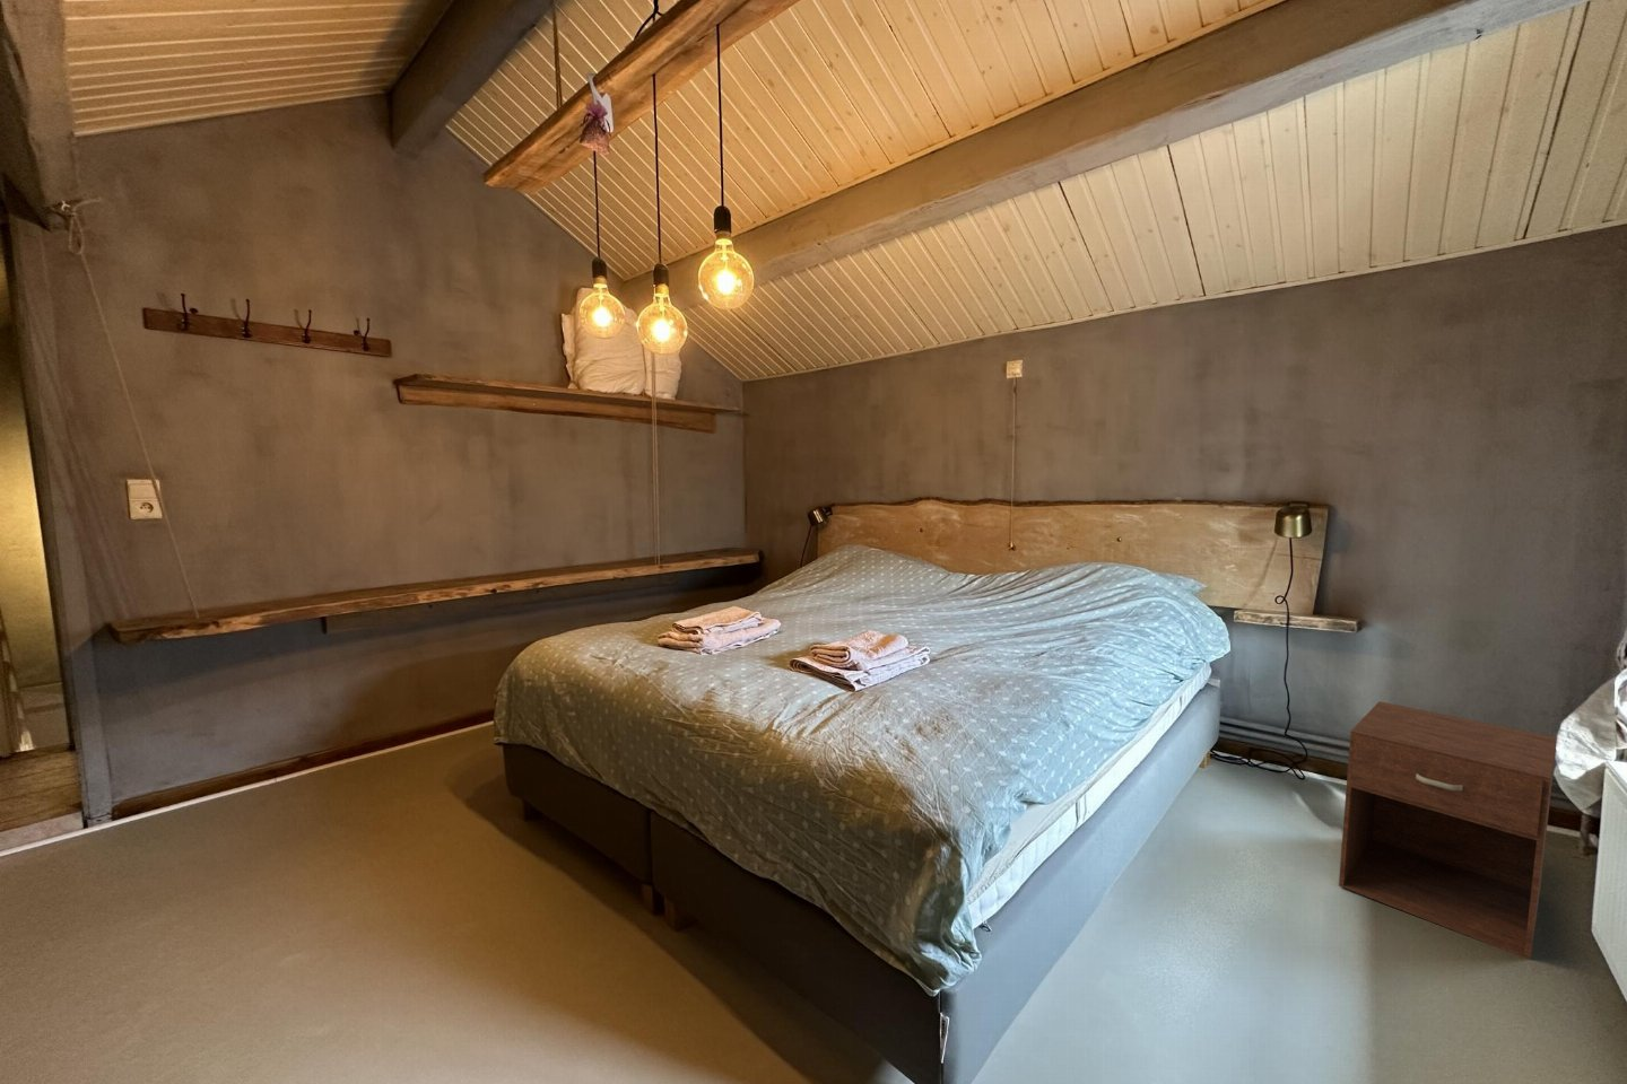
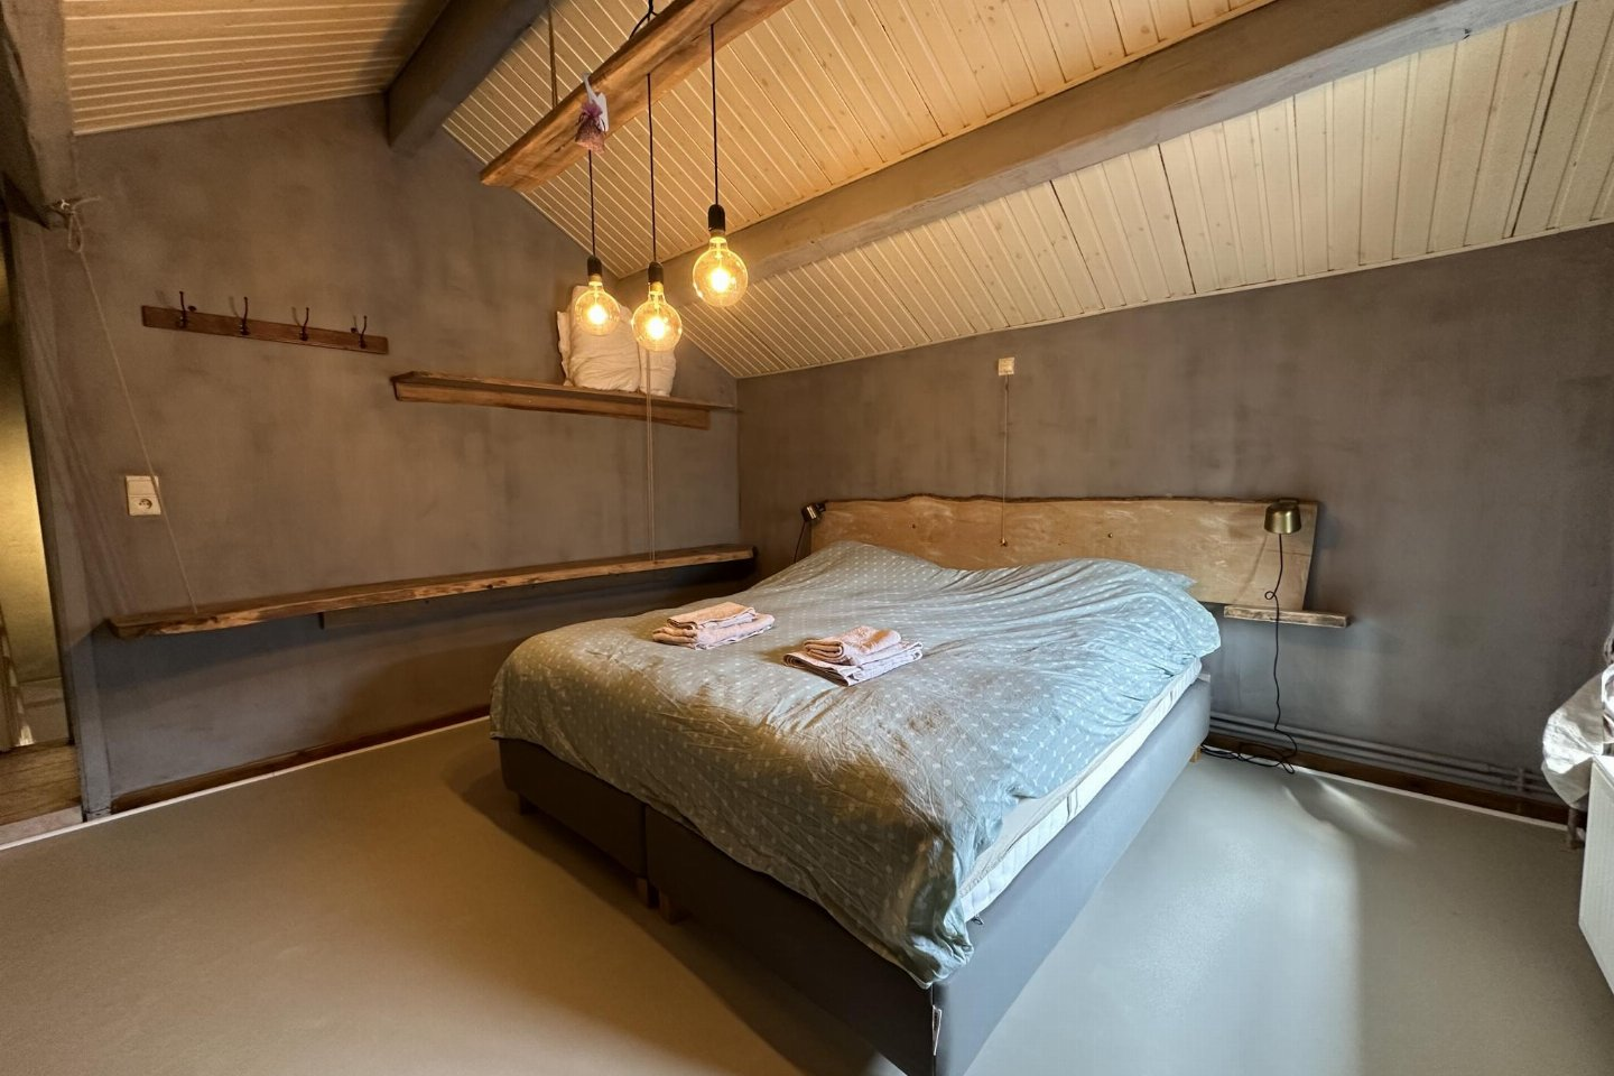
- nightstand [1338,700,1558,961]
